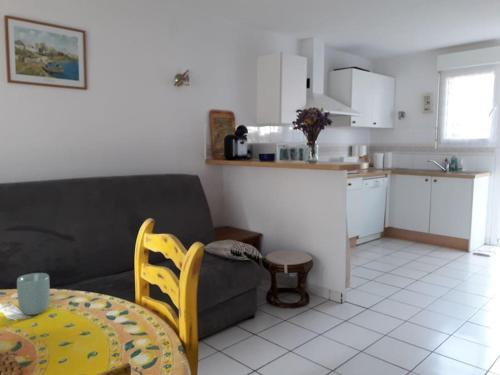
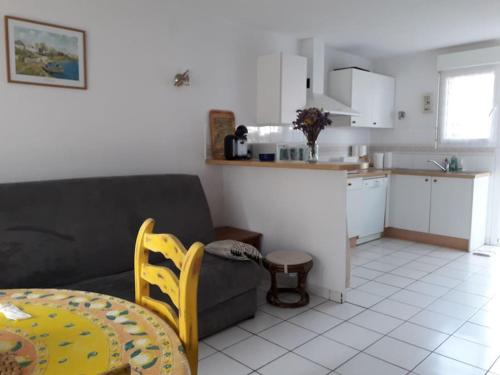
- cup [16,272,51,316]
